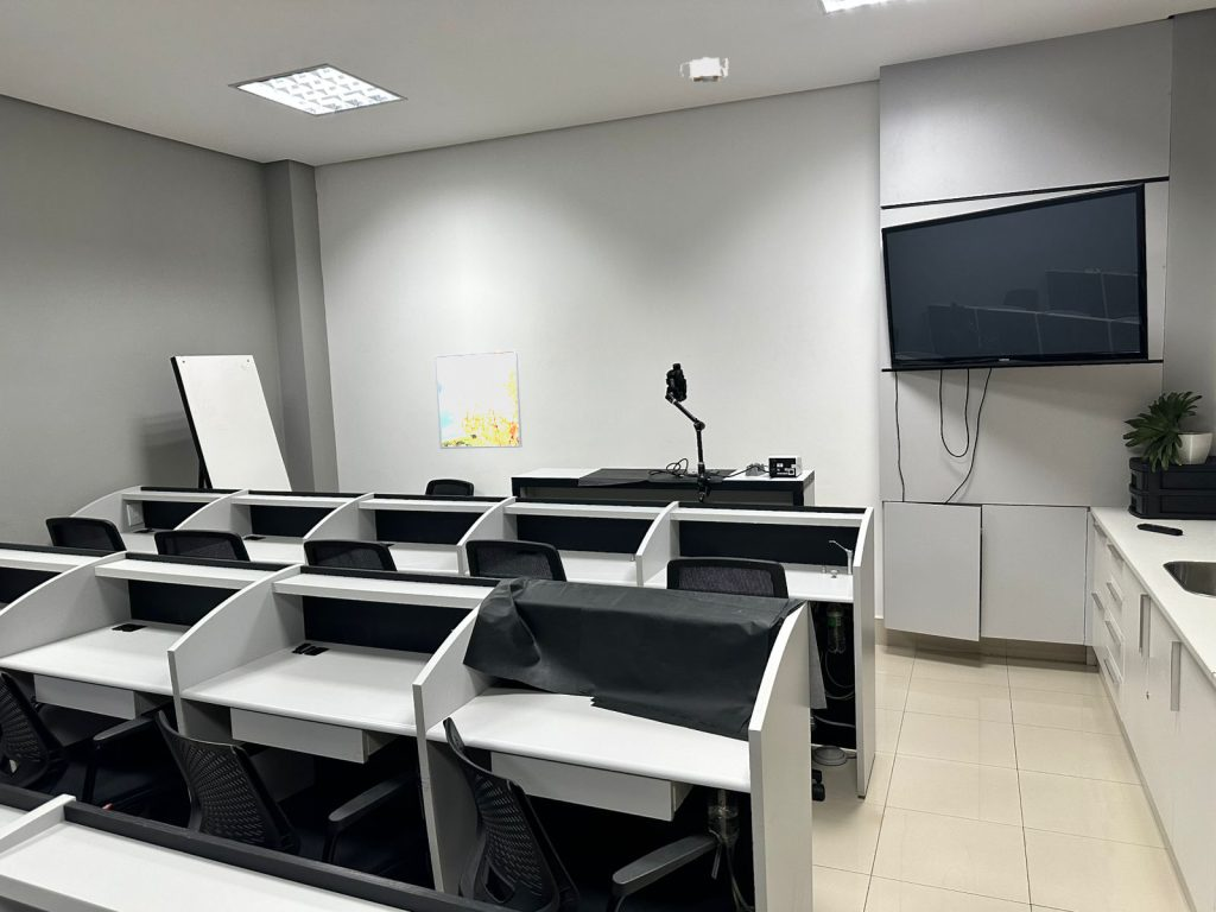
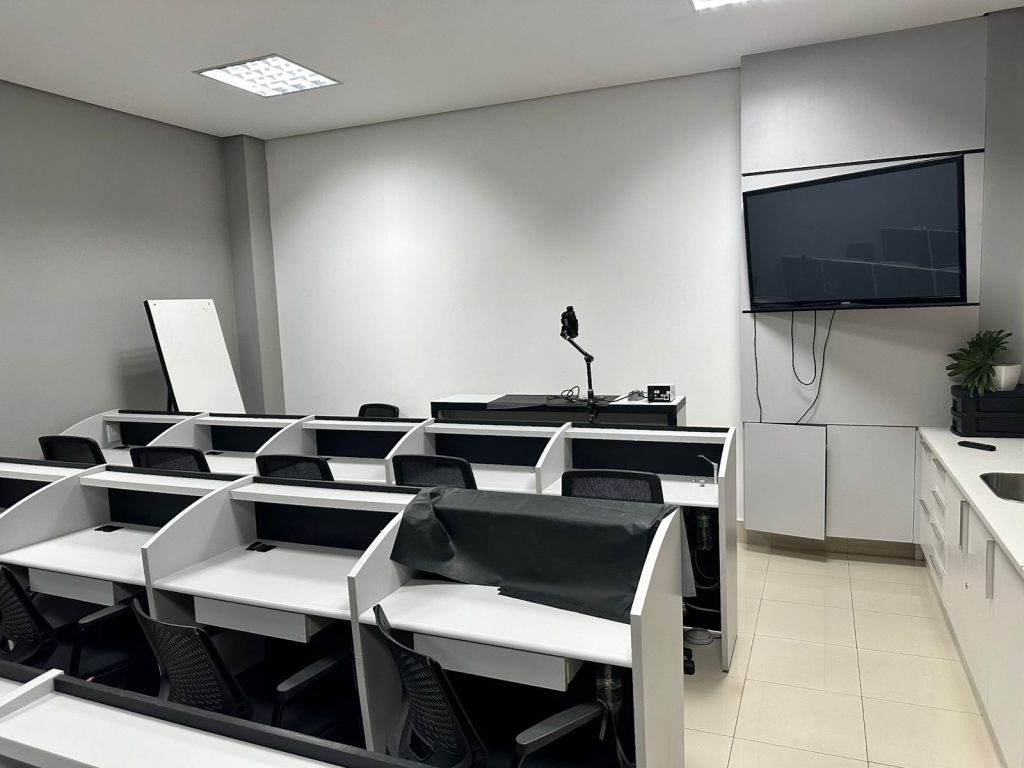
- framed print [435,349,522,450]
- projector [679,56,729,83]
